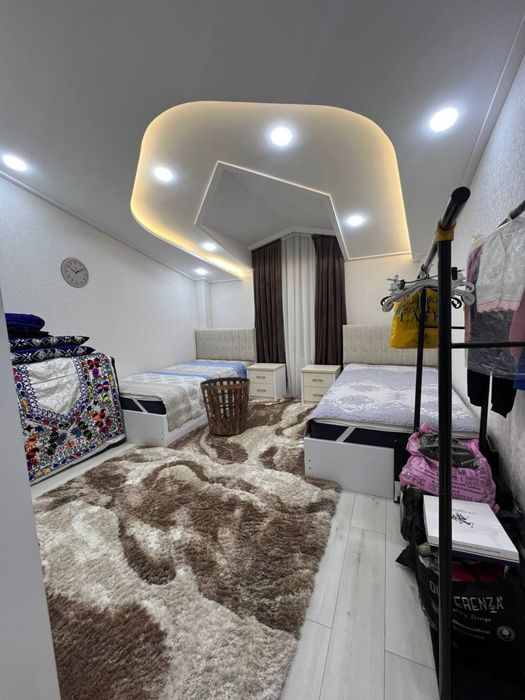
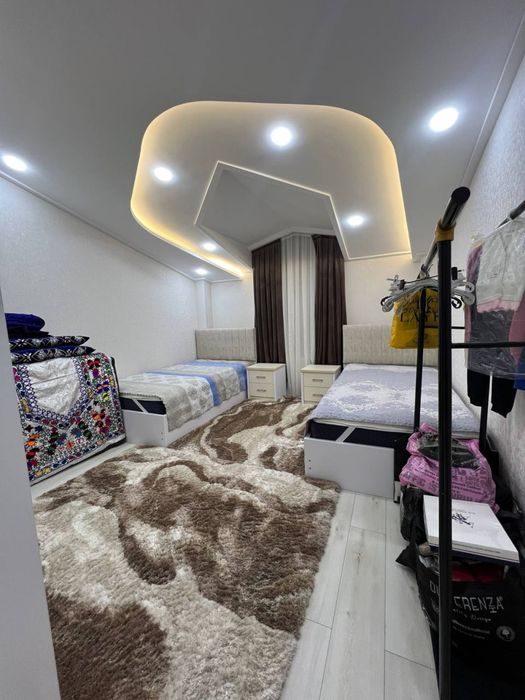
- wall clock [60,256,90,289]
- basket [199,376,251,436]
